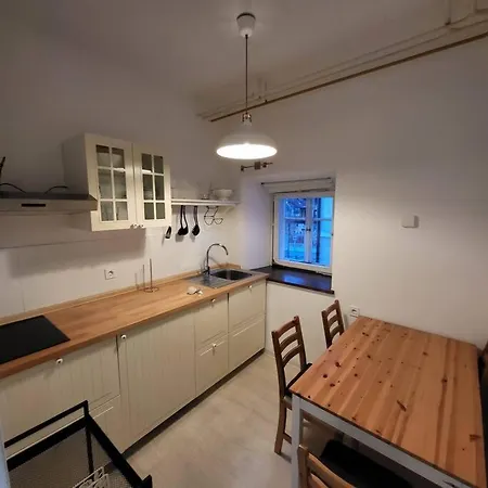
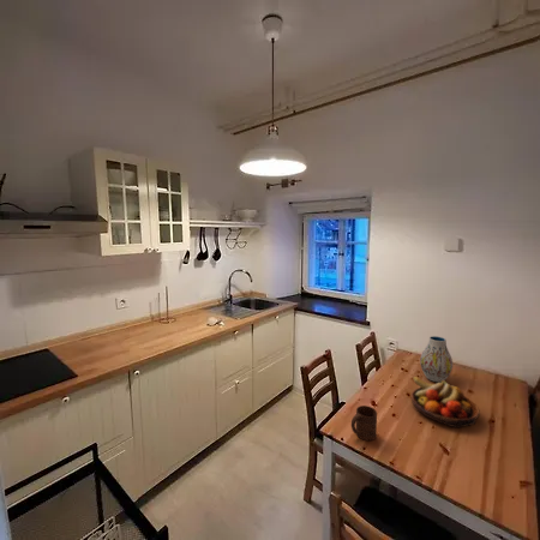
+ fruit bowl [410,376,481,428]
+ vase [419,335,454,383]
+ cup [350,404,378,442]
